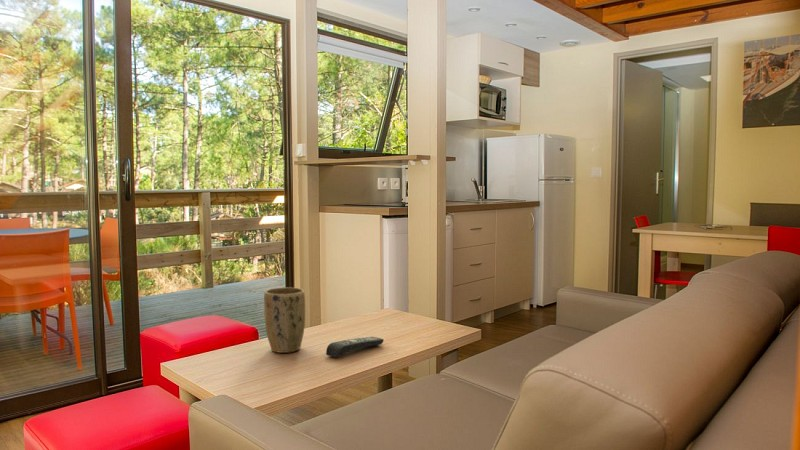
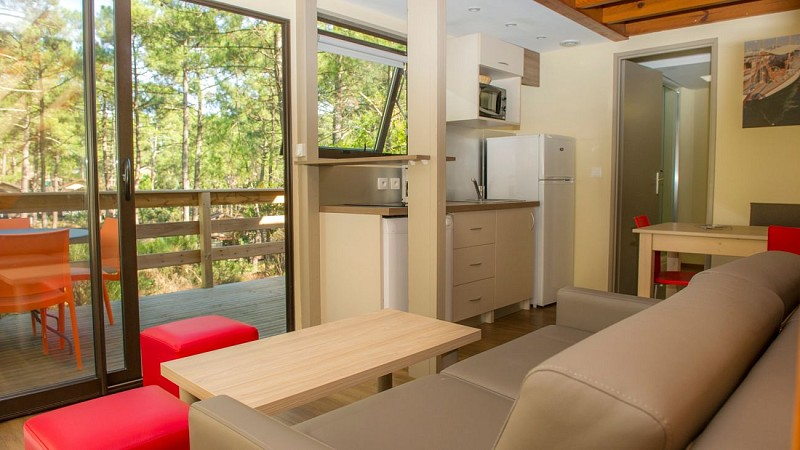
- plant pot [263,286,306,354]
- remote control [325,336,384,358]
